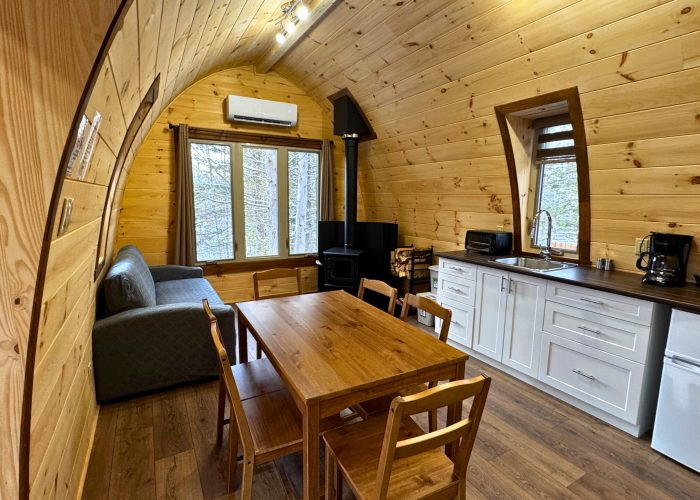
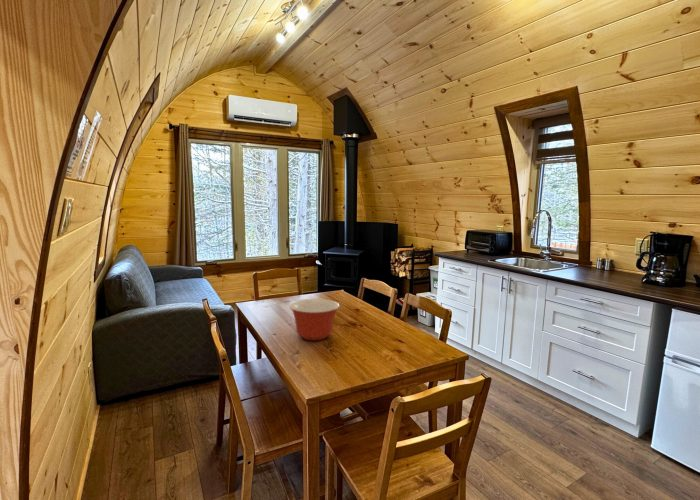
+ mixing bowl [288,298,341,341]
